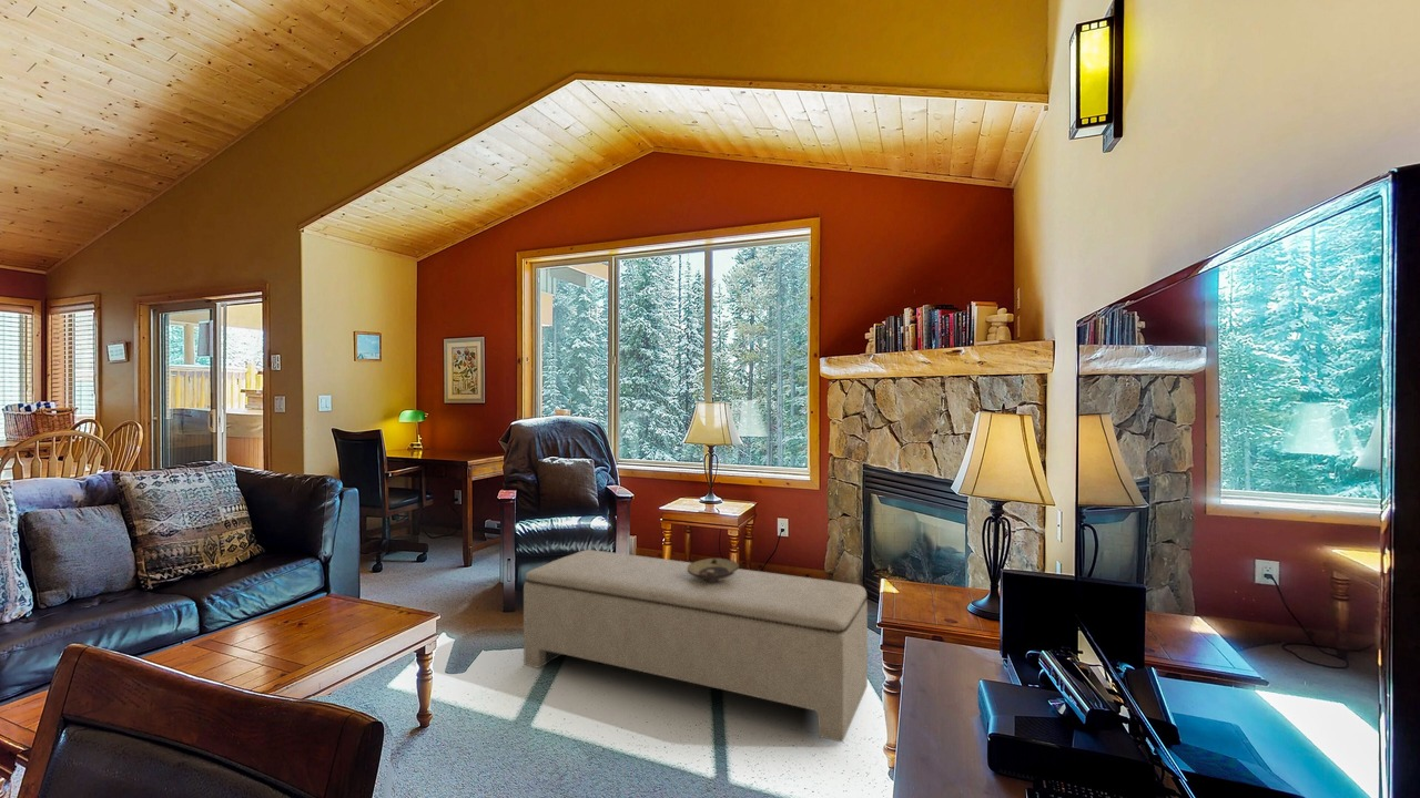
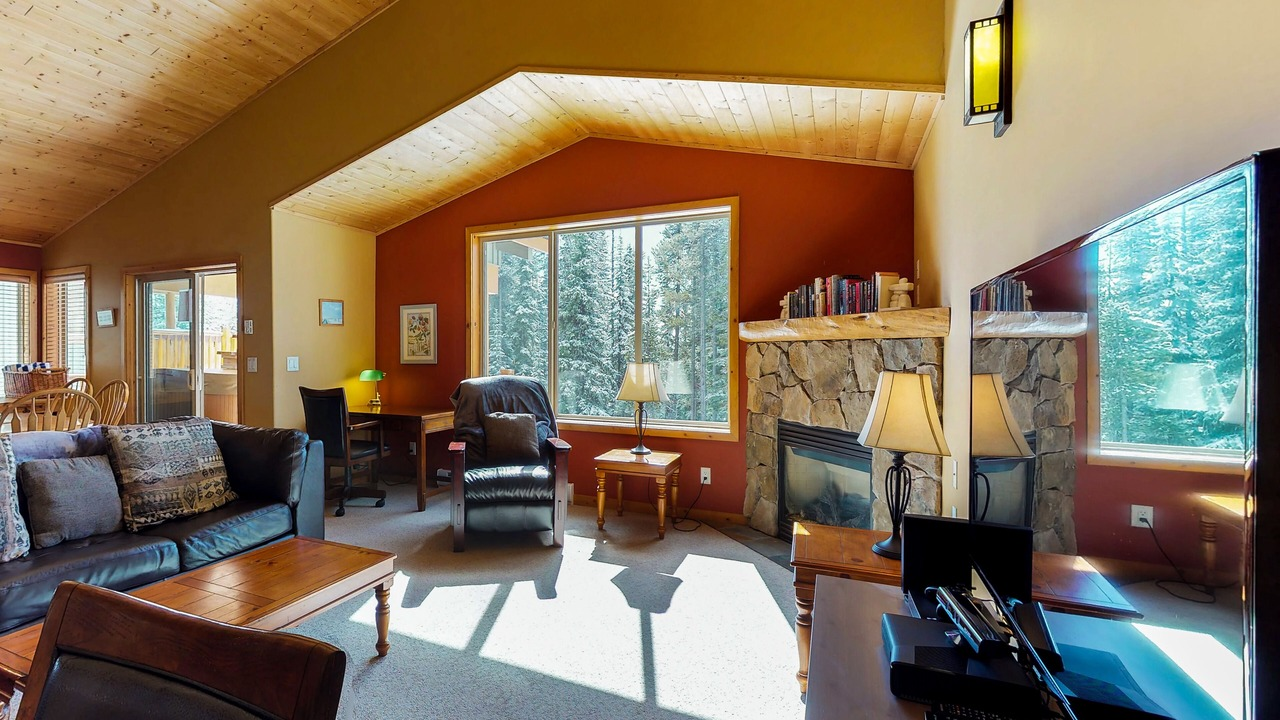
- bench [523,549,869,743]
- oil lamp [688,557,741,582]
